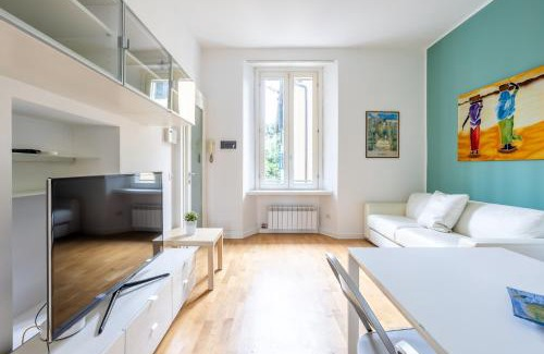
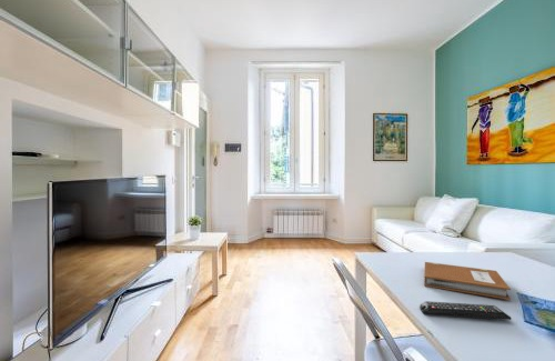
+ remote control [418,300,513,321]
+ notebook [423,261,512,301]
